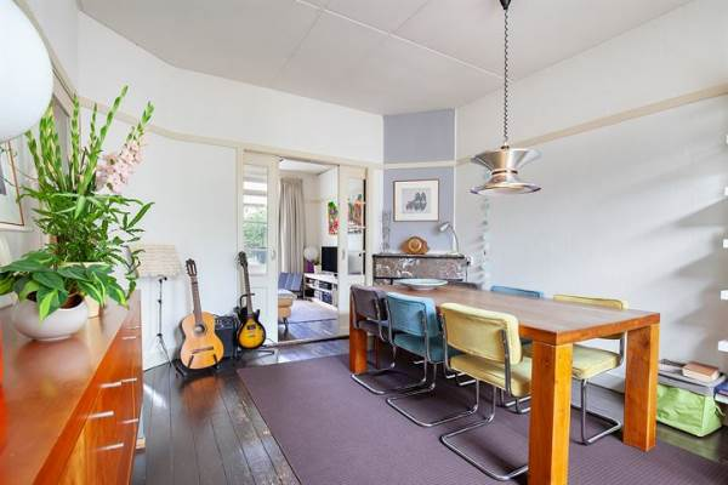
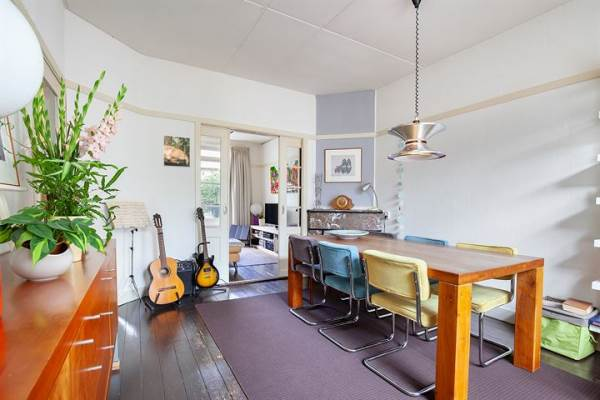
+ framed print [162,134,191,169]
